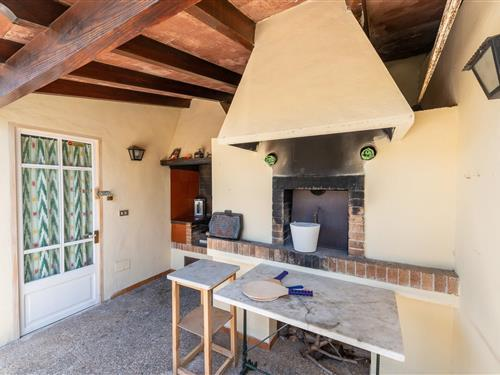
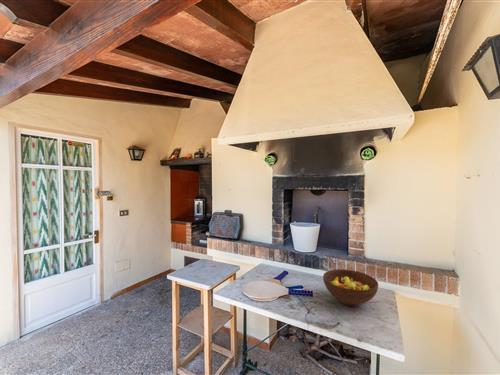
+ fruit bowl [322,268,379,307]
